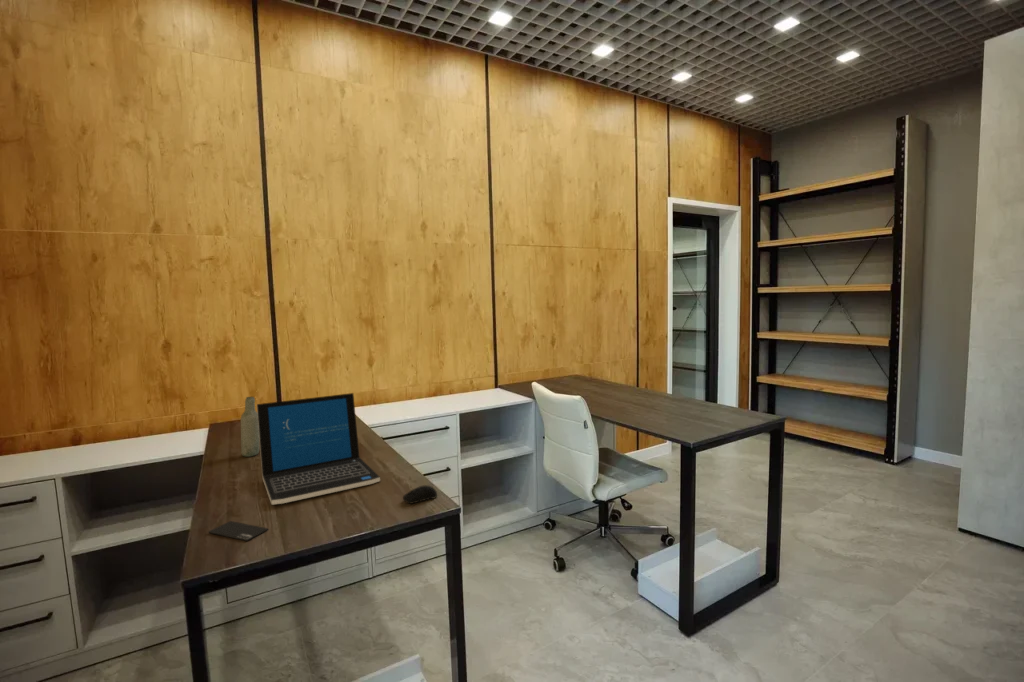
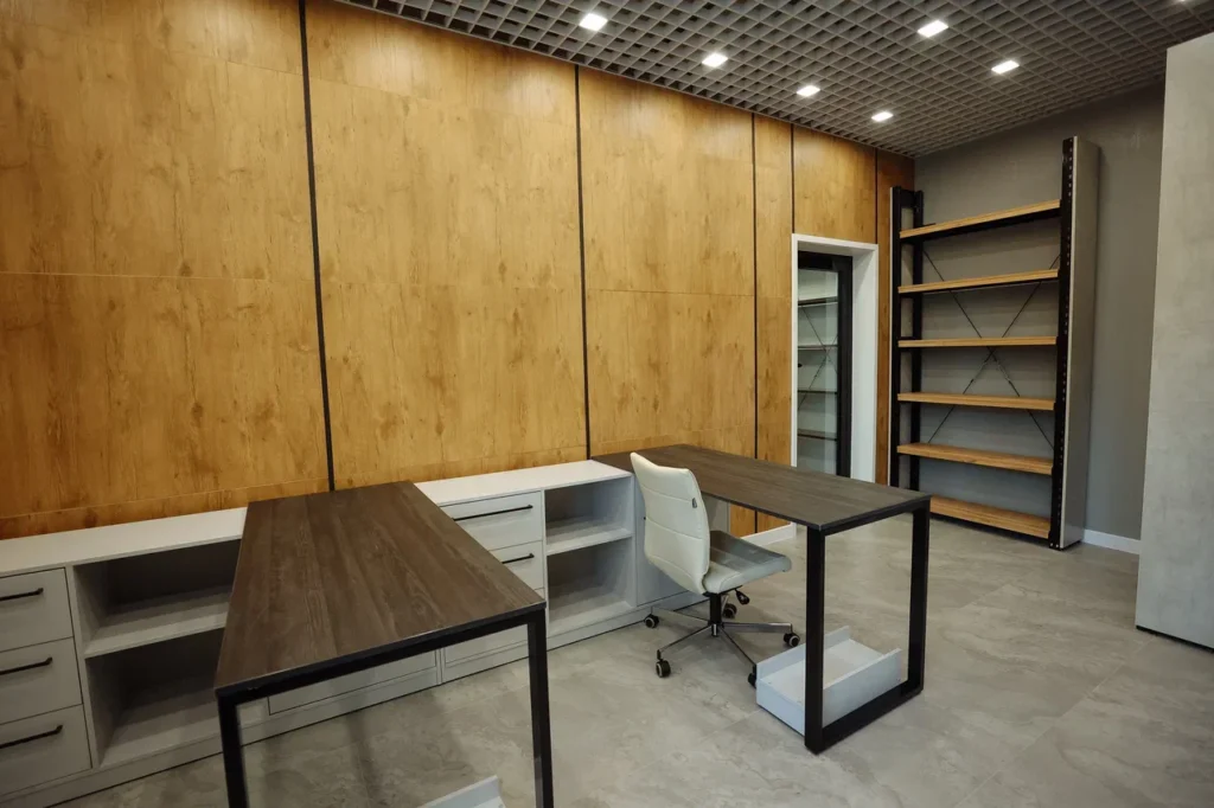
- computer mouse [402,484,438,505]
- bottle [240,396,260,458]
- laptop [256,392,381,506]
- smartphone [207,520,269,542]
